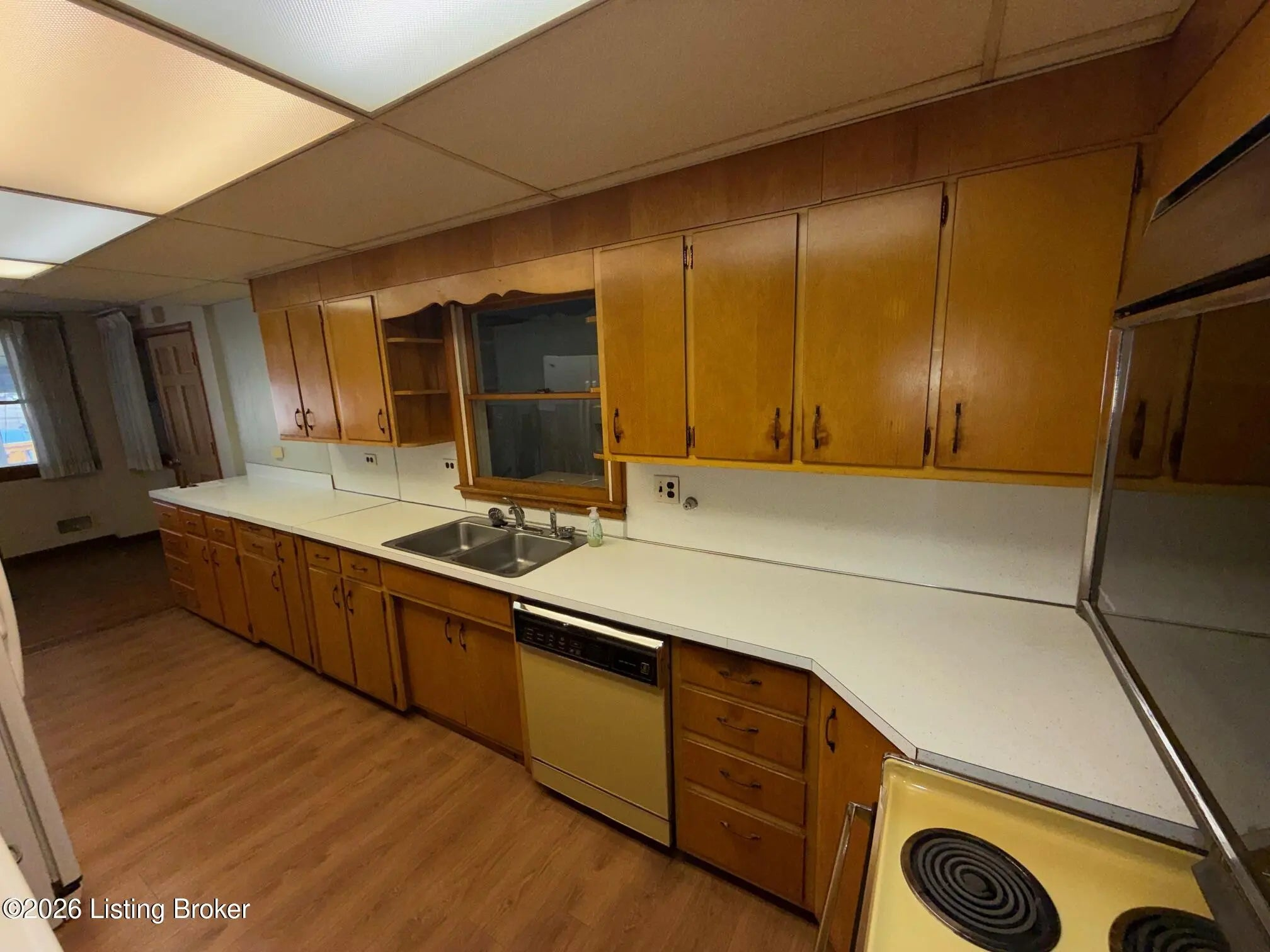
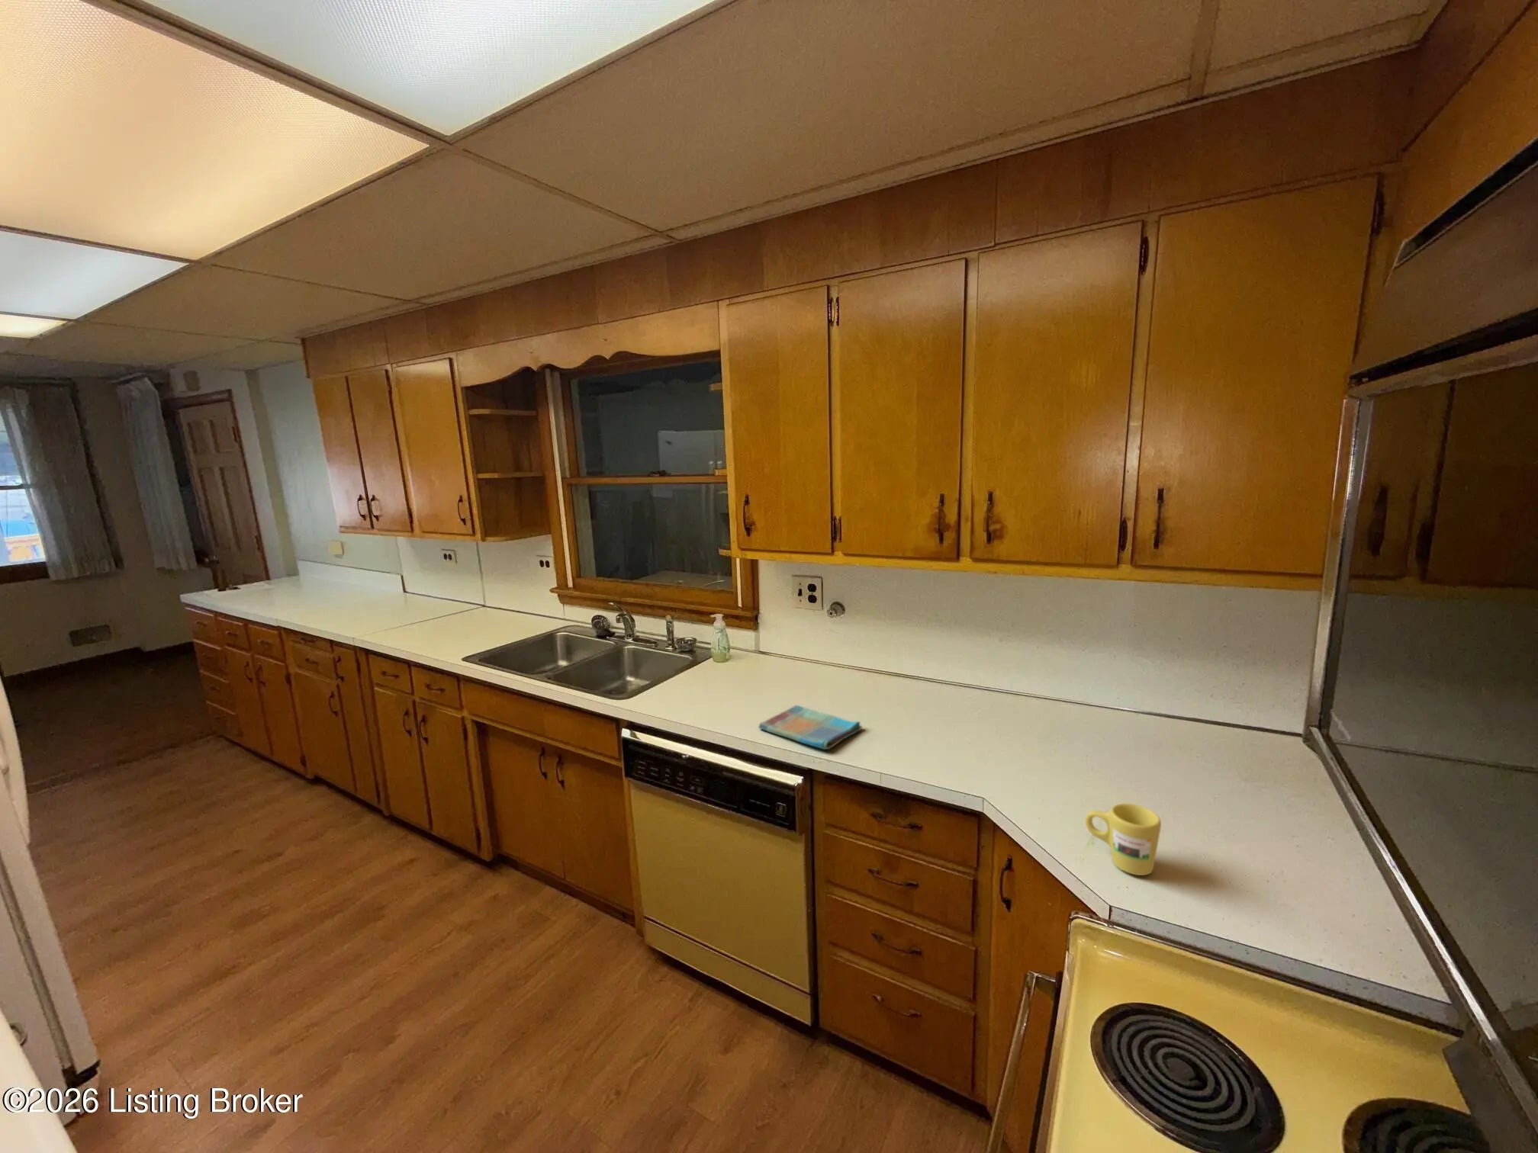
+ mug [1085,803,1161,876]
+ dish towel [758,705,862,751]
